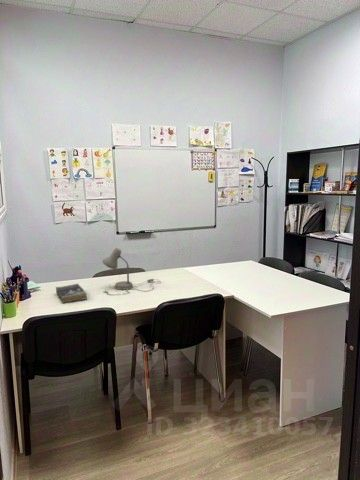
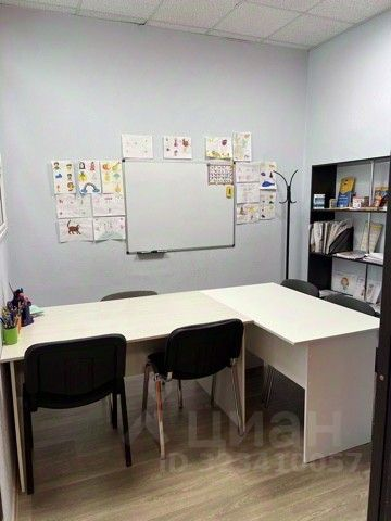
- desk lamp [101,247,162,296]
- book [54,283,88,304]
